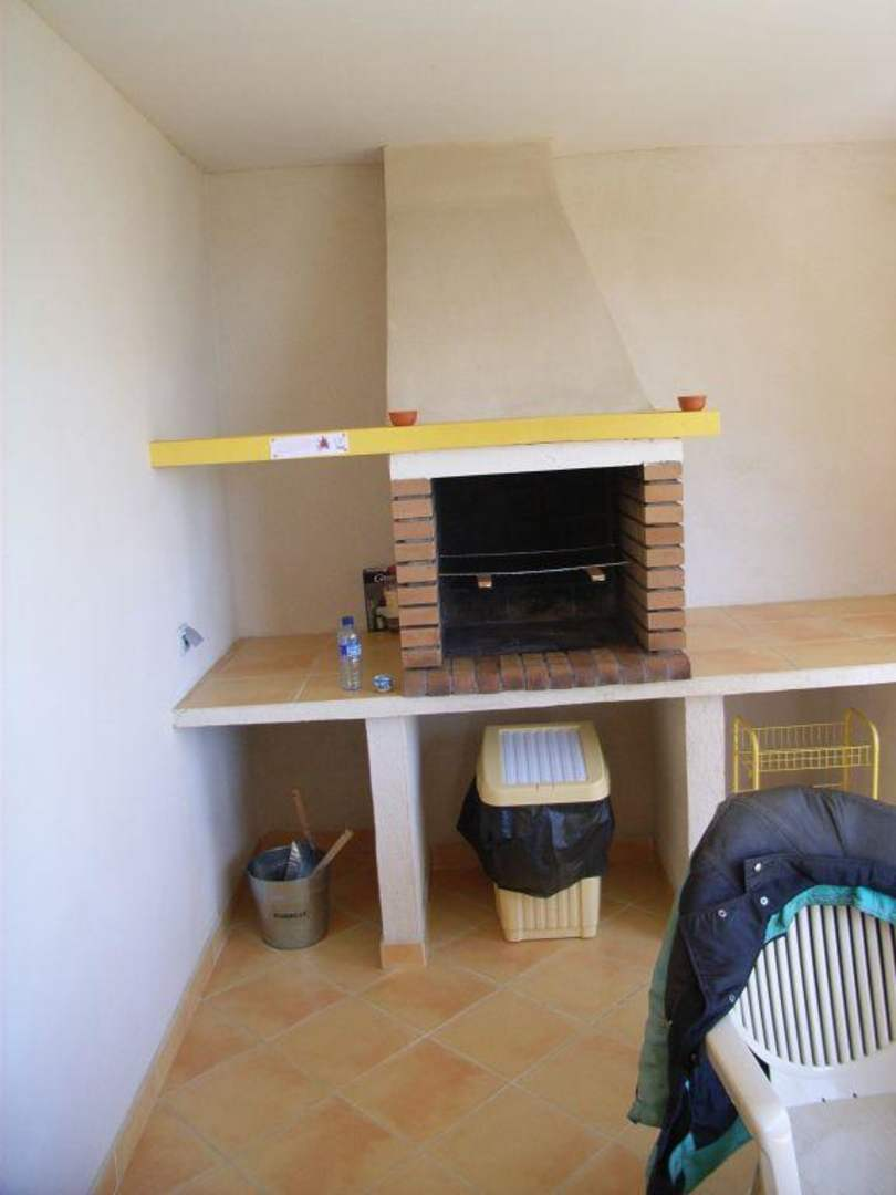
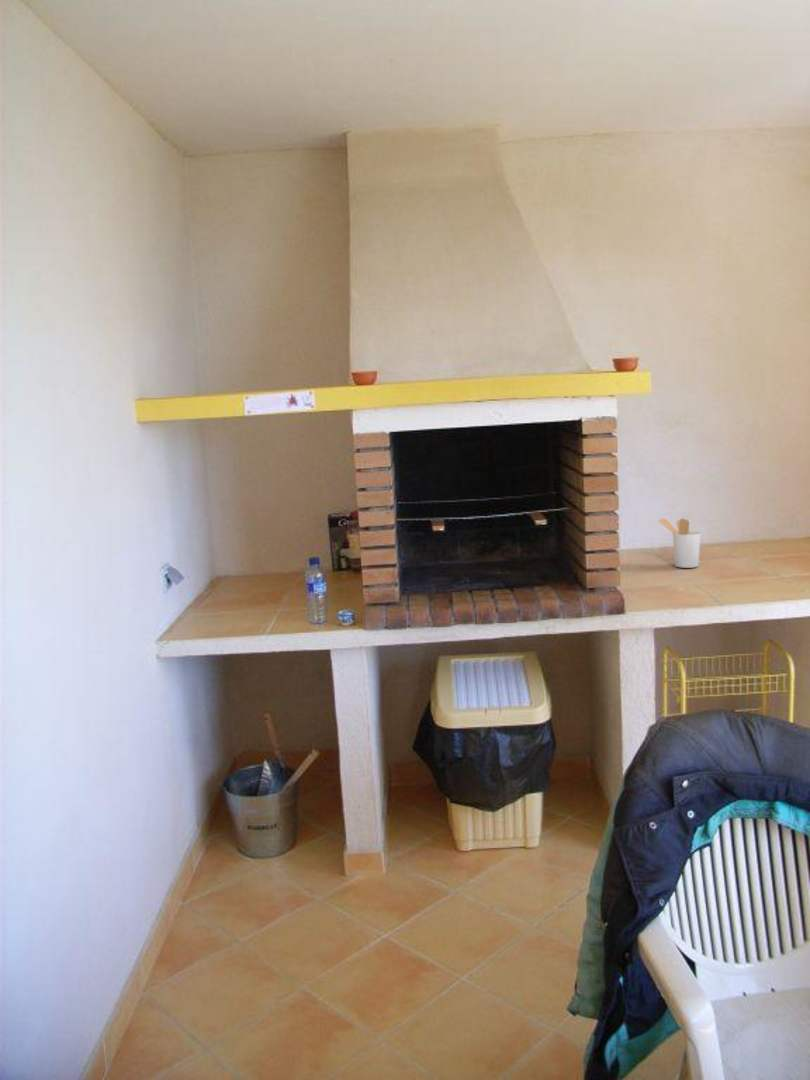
+ utensil holder [657,517,702,569]
